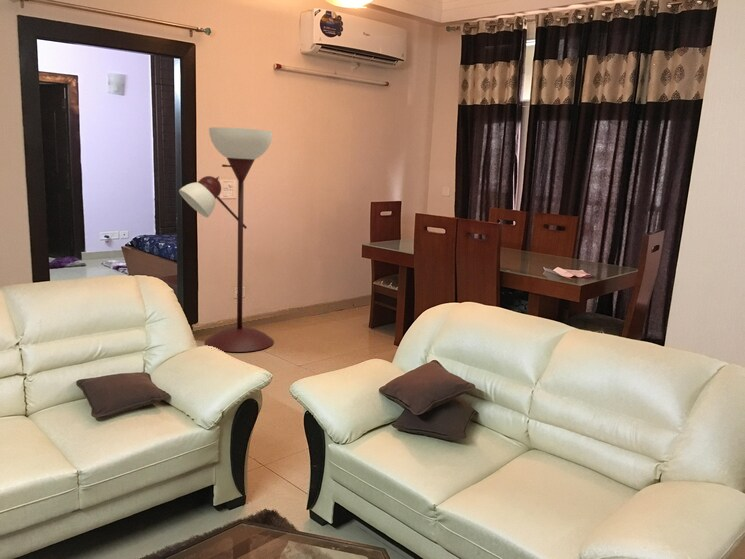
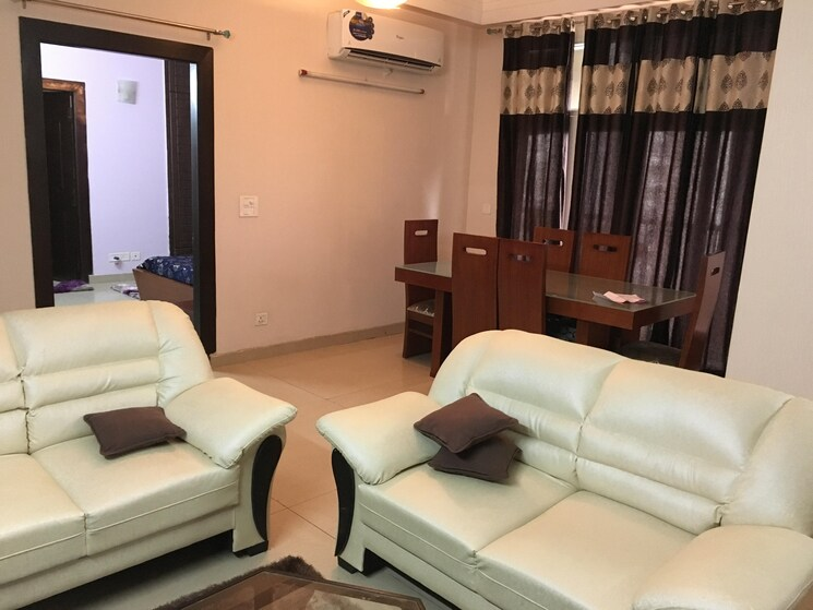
- floor lamp [178,126,275,353]
